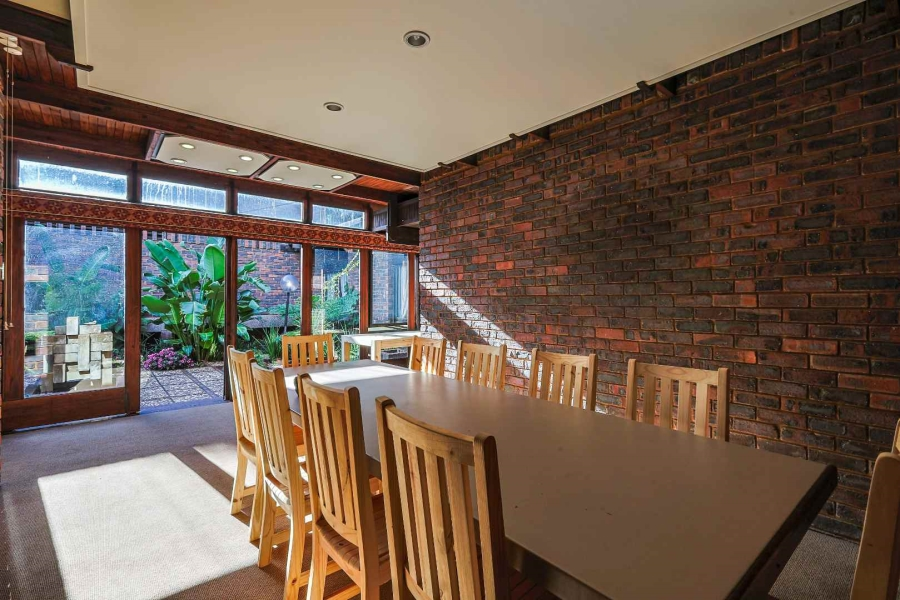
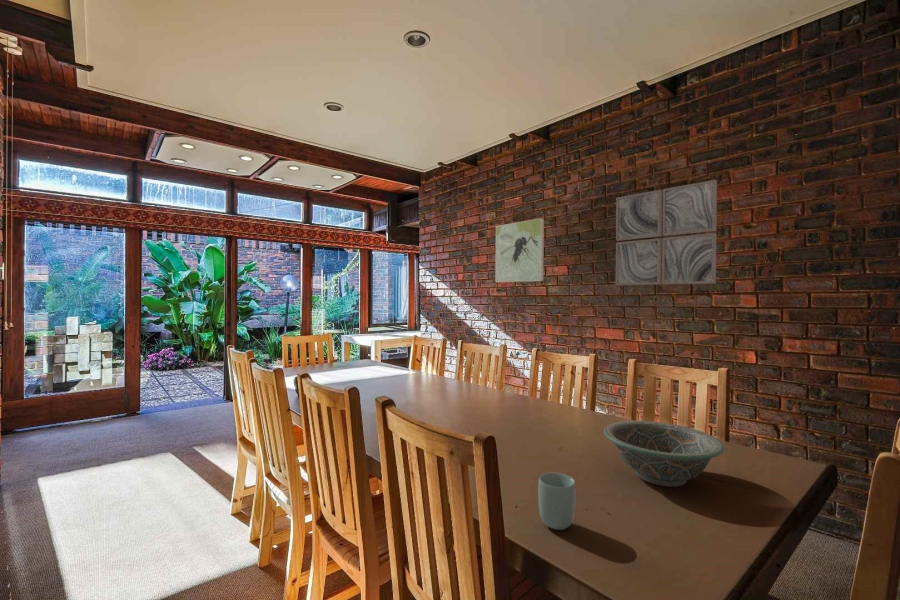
+ decorative bowl [603,420,726,488]
+ cup [537,472,576,531]
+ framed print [494,217,545,283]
+ wall art [615,179,718,286]
